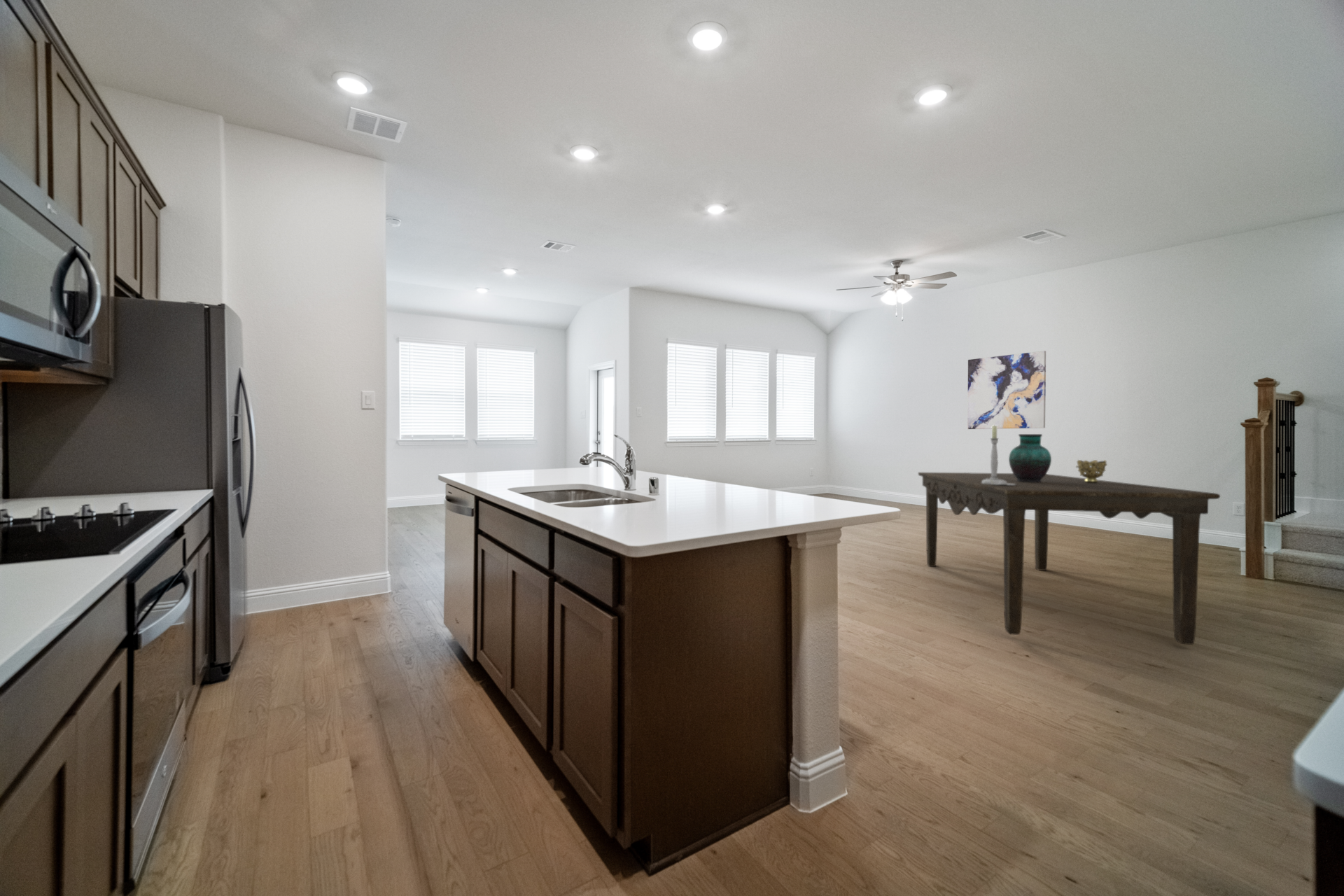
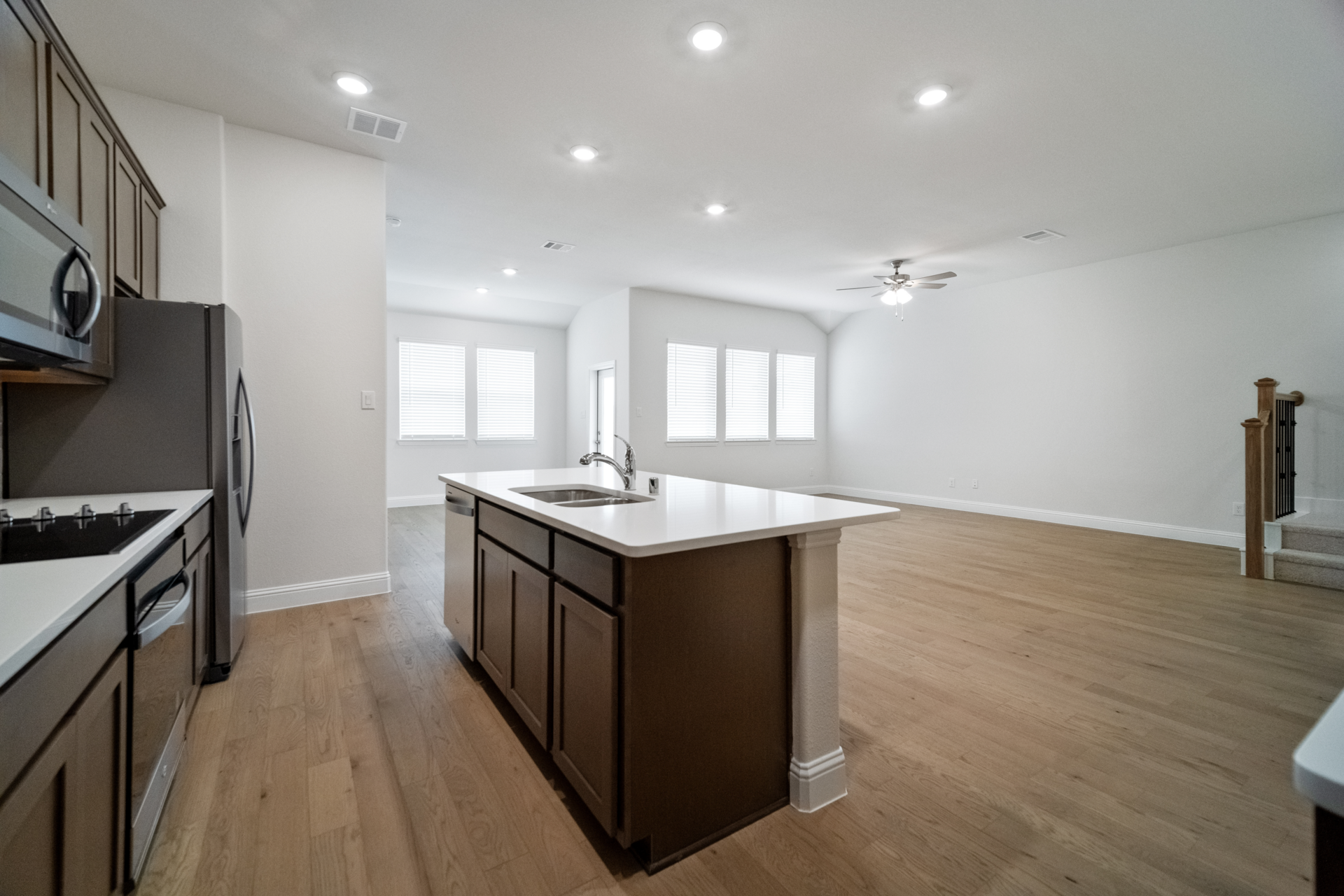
- candlestick [982,425,1015,486]
- dining table [918,472,1221,645]
- wall art [967,350,1047,430]
- decorative bowl [1075,459,1108,483]
- vase [1008,433,1052,482]
